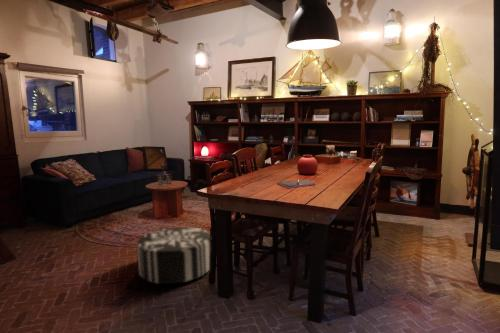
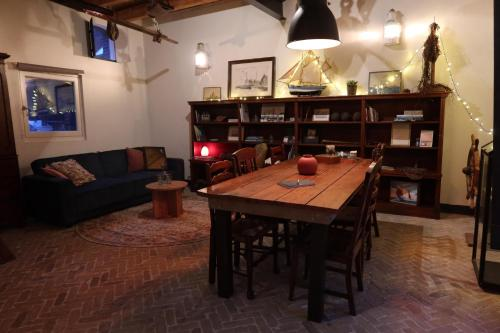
- pouf [136,226,211,285]
